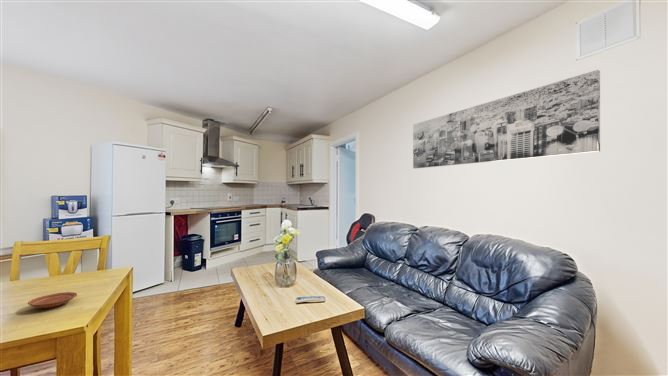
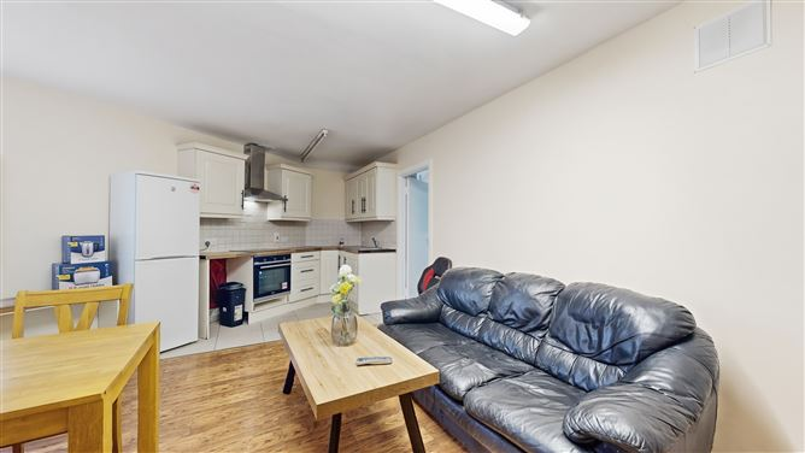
- plate [27,291,78,309]
- wall art [412,69,601,170]
